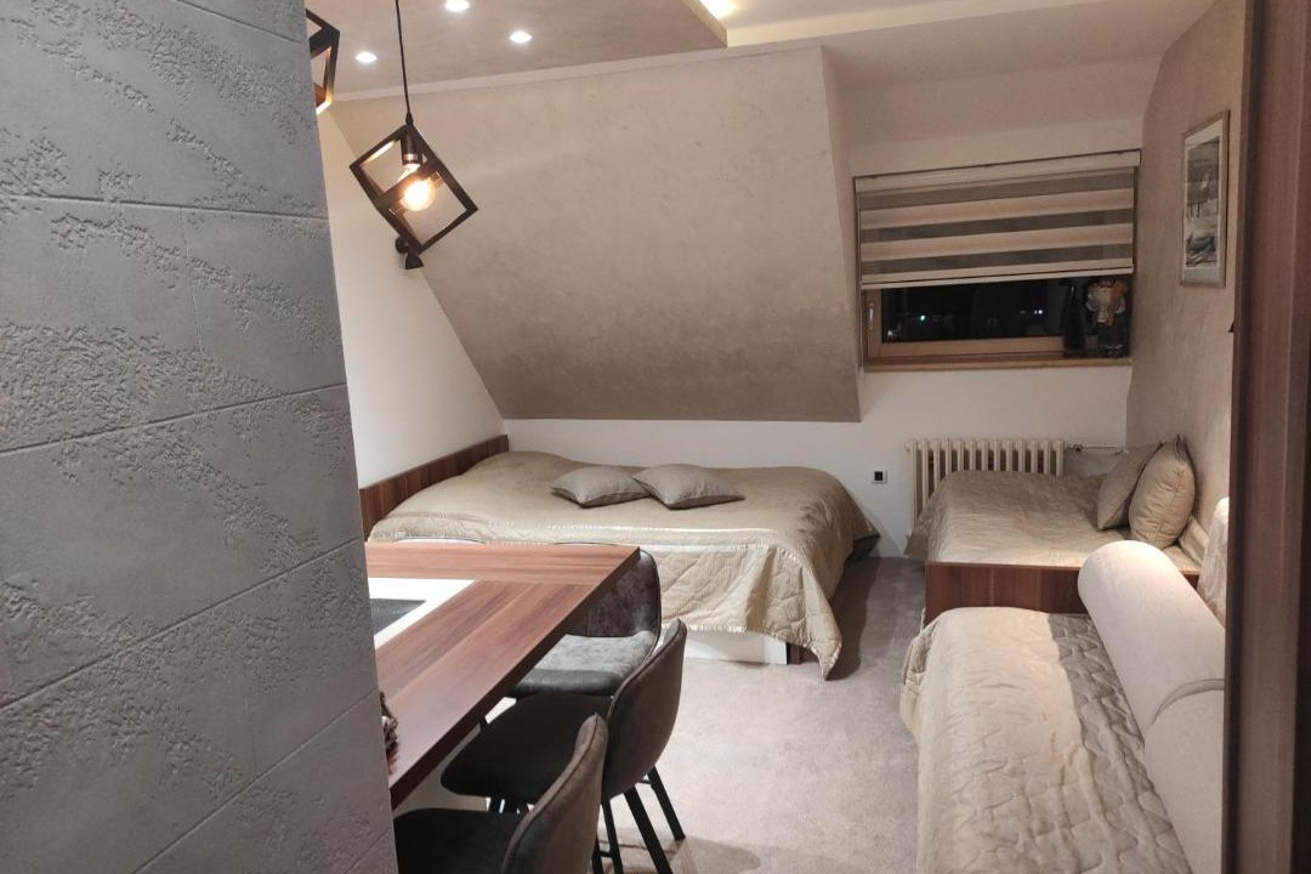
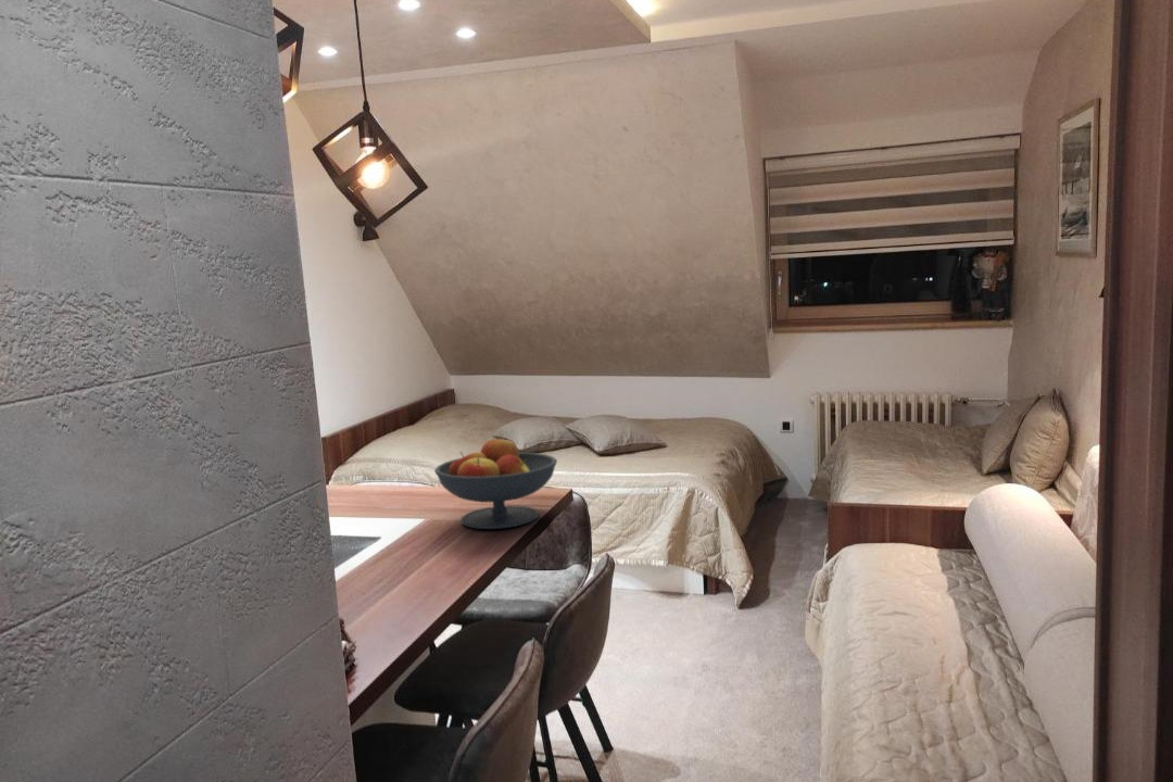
+ fruit bowl [433,436,558,530]
